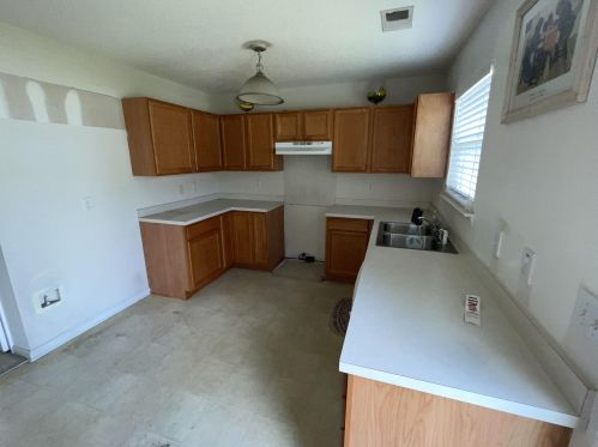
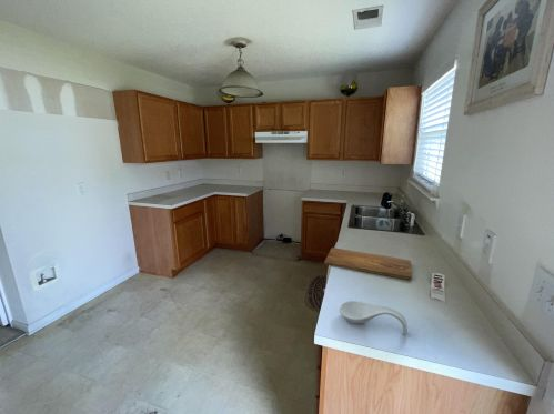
+ spoon rest [339,300,409,336]
+ cutting board [323,246,413,281]
